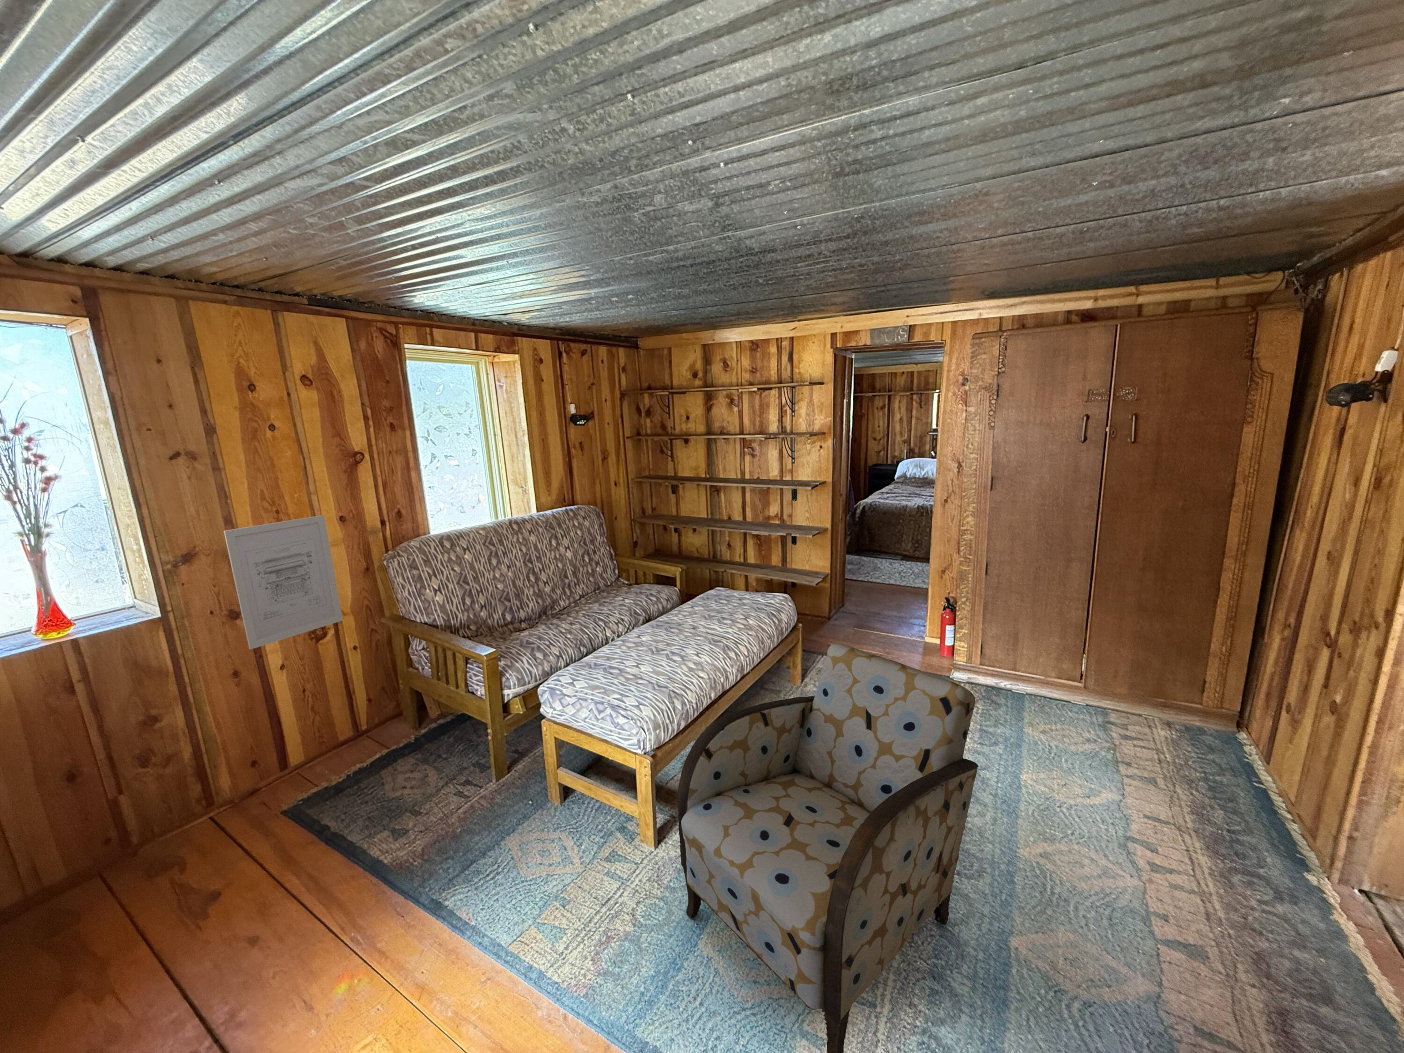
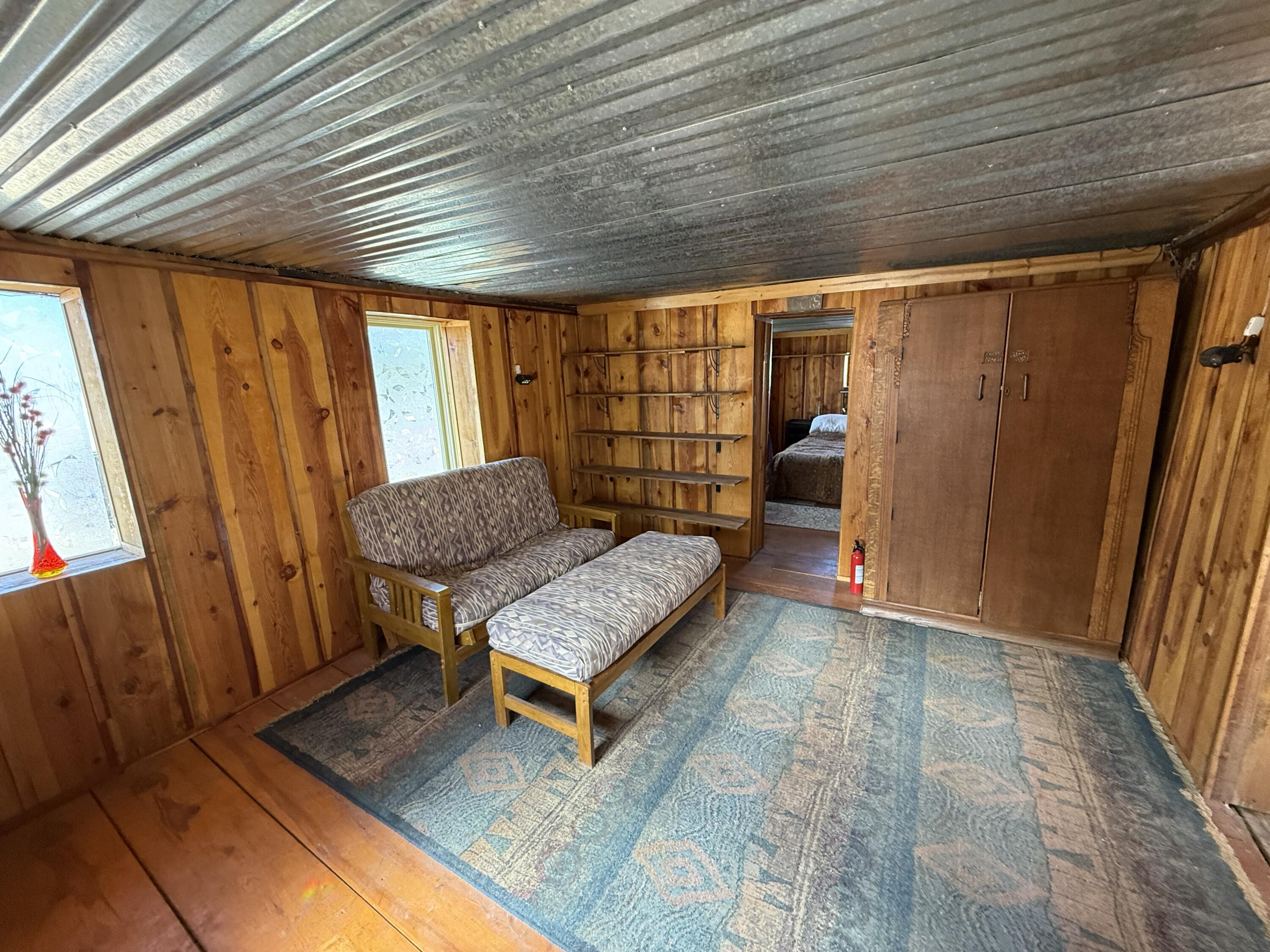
- armchair [678,643,979,1053]
- wall art [223,514,344,650]
